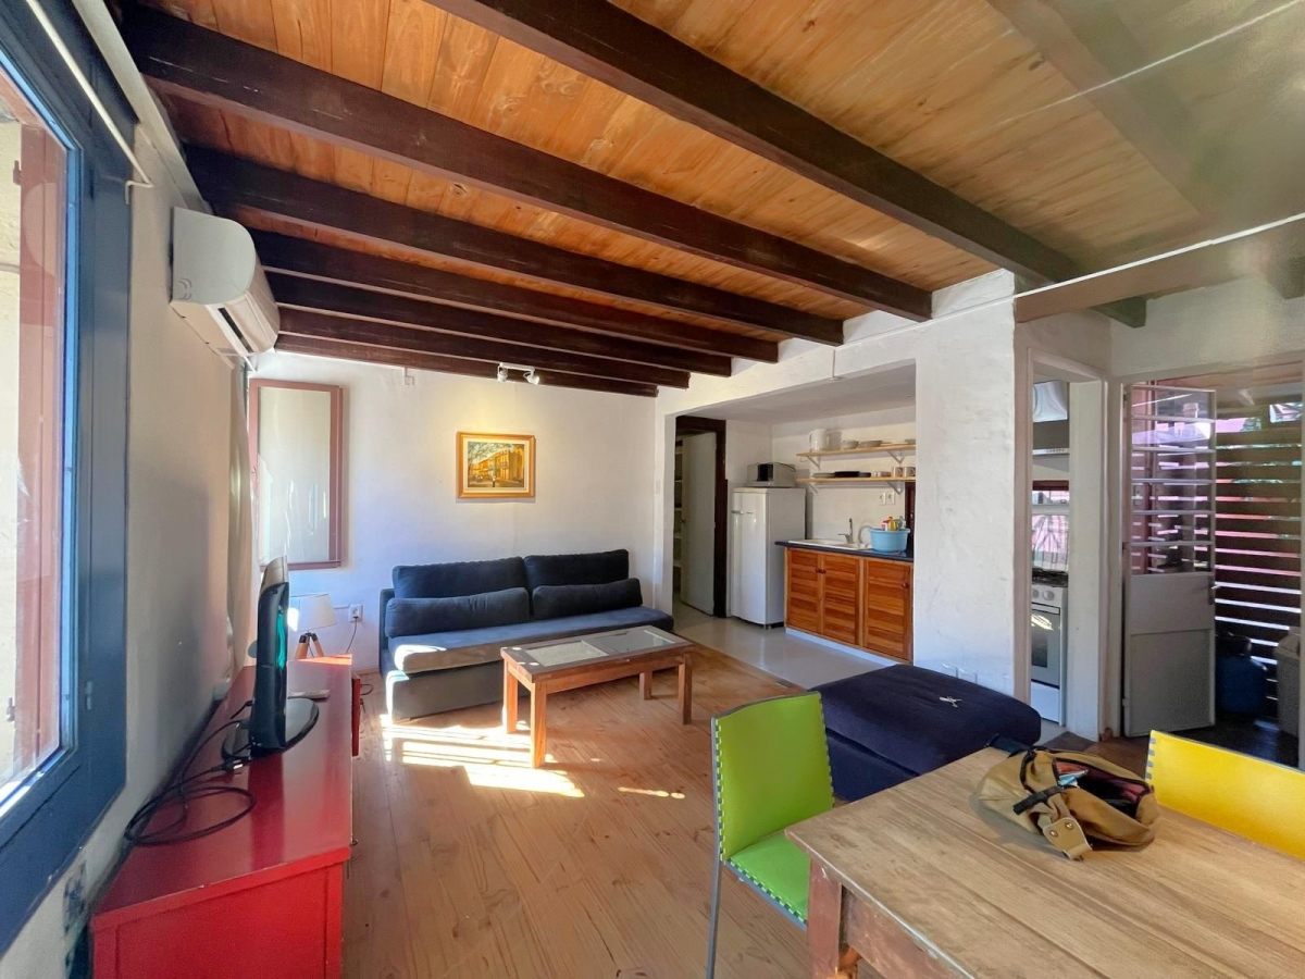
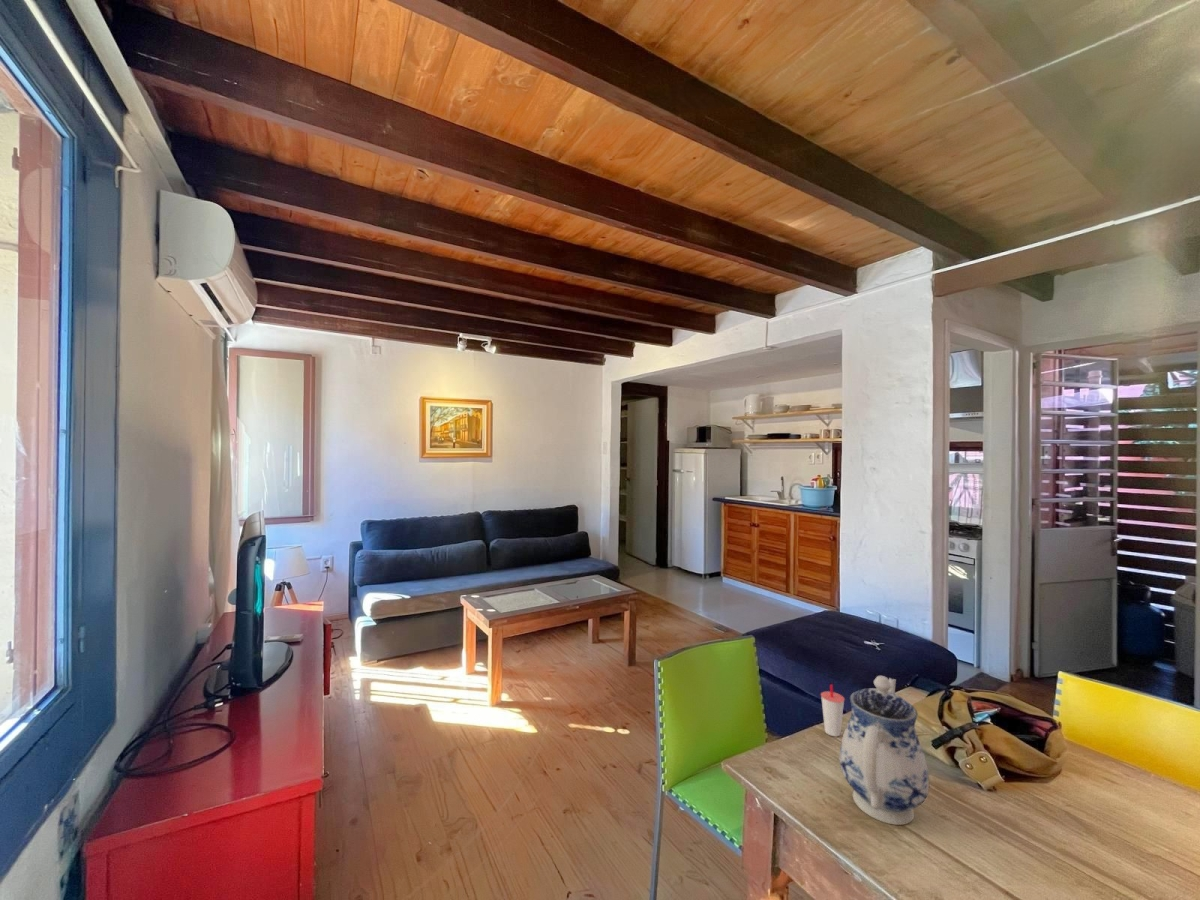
+ teapot [838,675,930,826]
+ cup [820,683,846,737]
